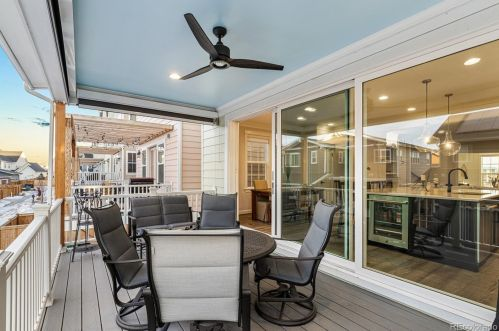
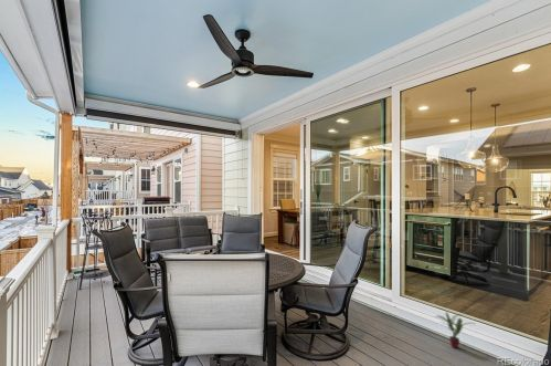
+ potted plant [435,311,475,349]
